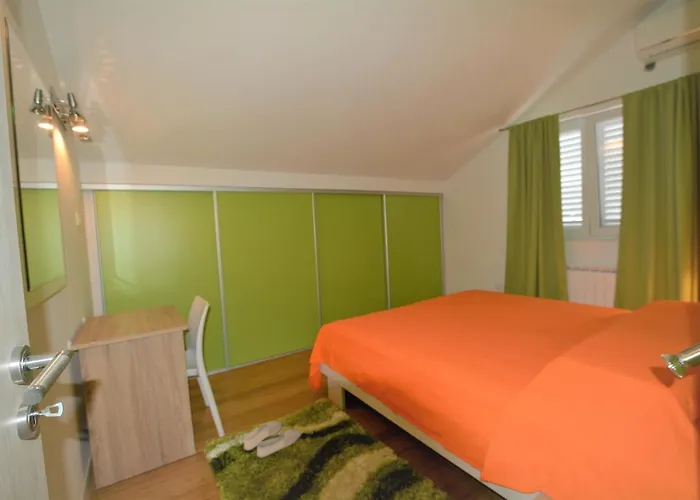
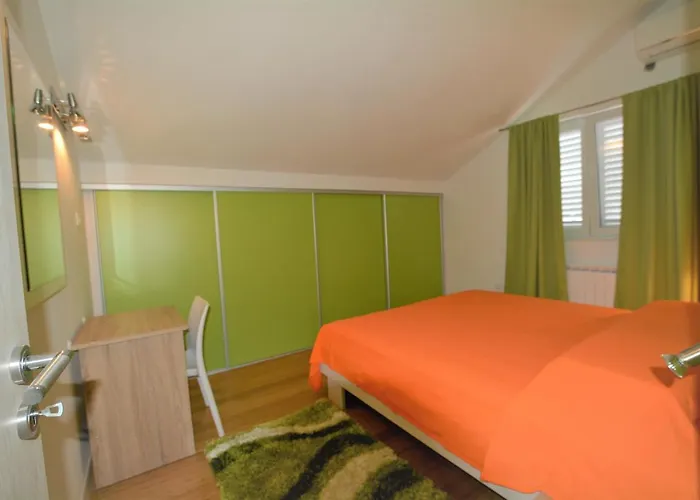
- slippers [243,420,302,458]
